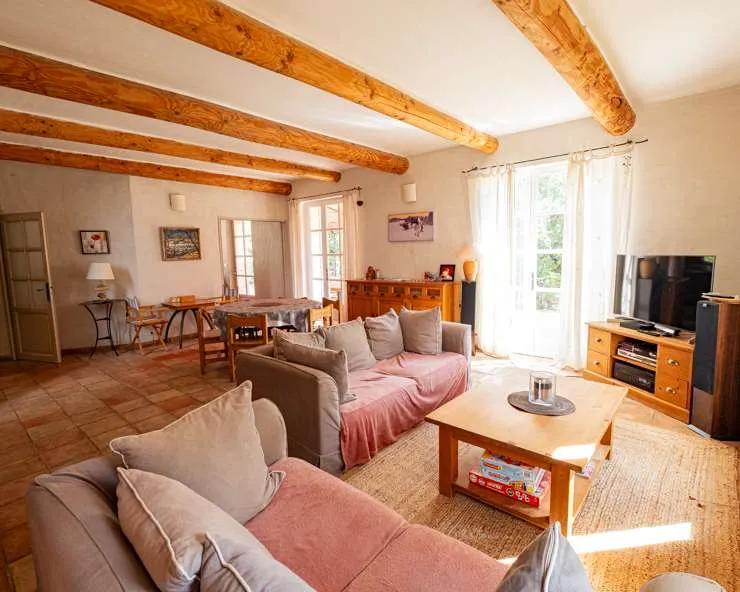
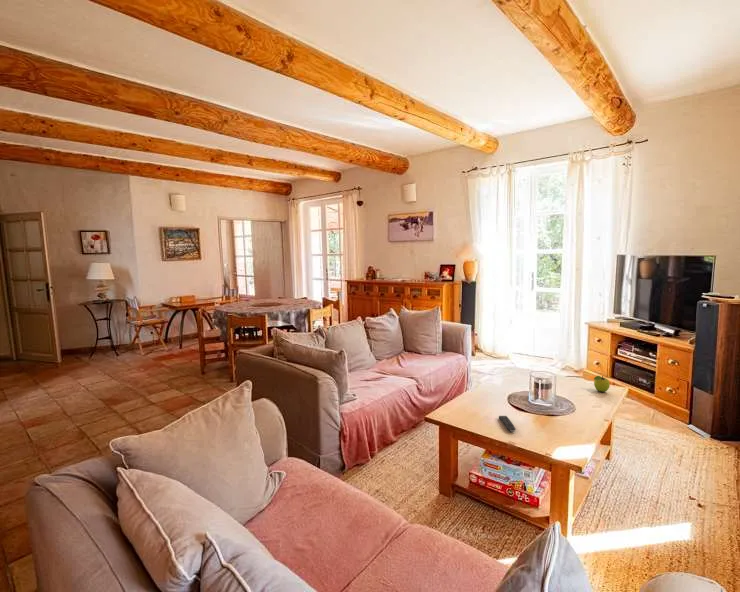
+ remote control [498,415,517,433]
+ fruit [593,375,611,393]
